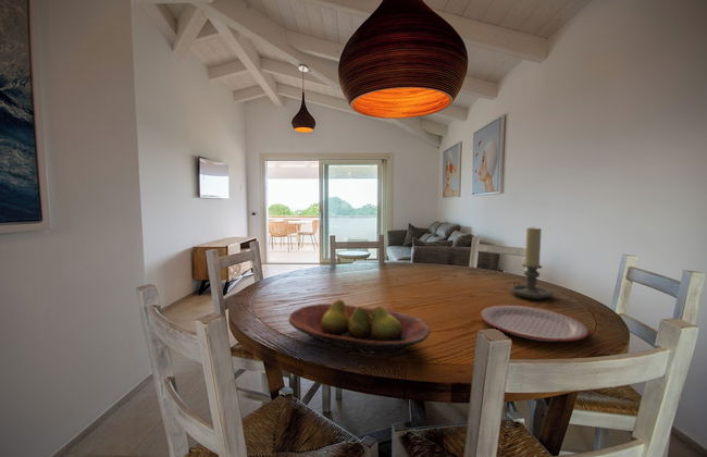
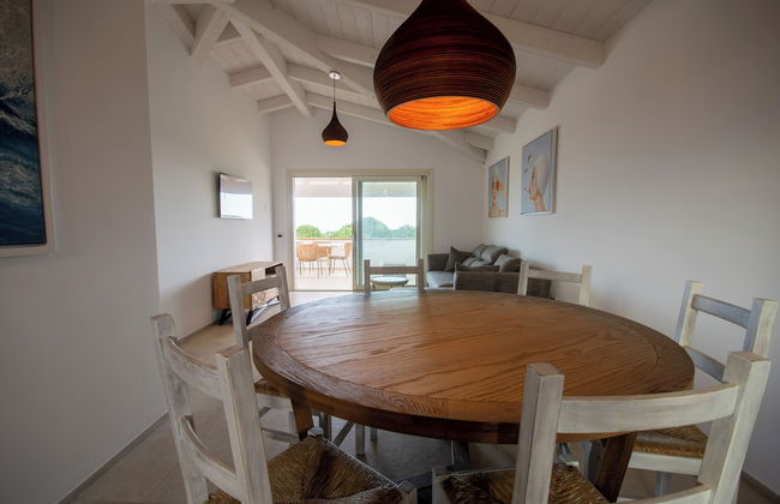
- fruit bowl [288,298,431,357]
- candle holder [509,226,554,300]
- plate [480,305,590,343]
